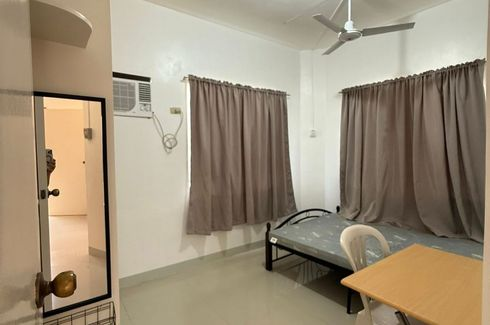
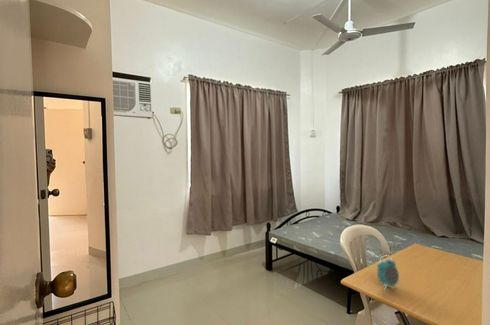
+ alarm clock [376,254,400,291]
